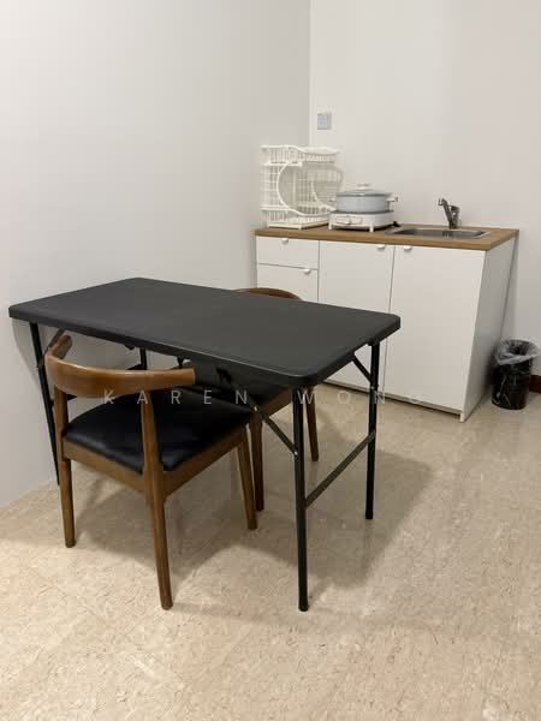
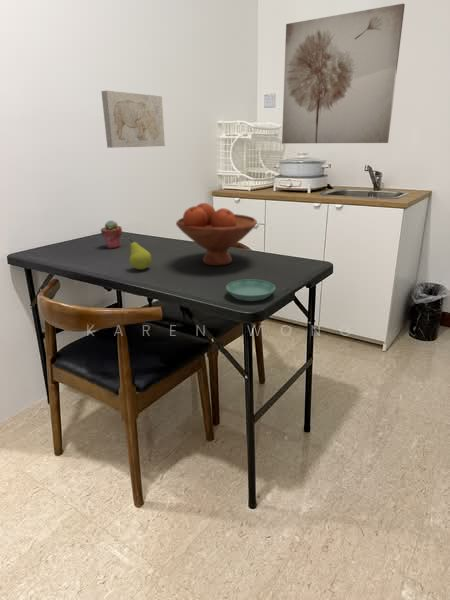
+ wall art [281,2,406,145]
+ potted succulent [100,219,123,249]
+ saucer [225,278,276,302]
+ wall art [100,90,166,149]
+ fruit bowl [175,202,258,266]
+ fruit [128,238,152,270]
